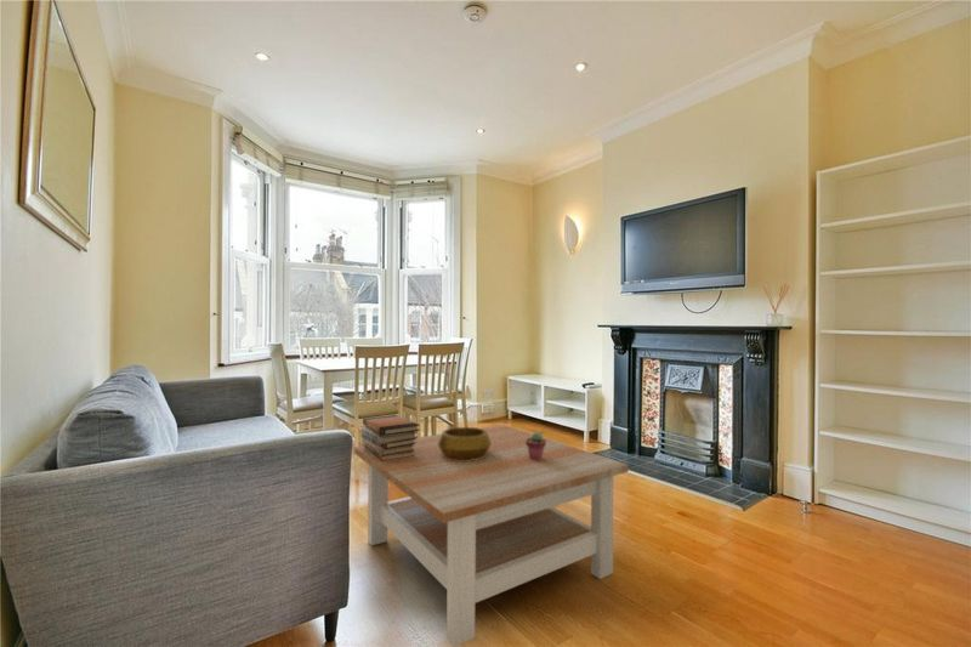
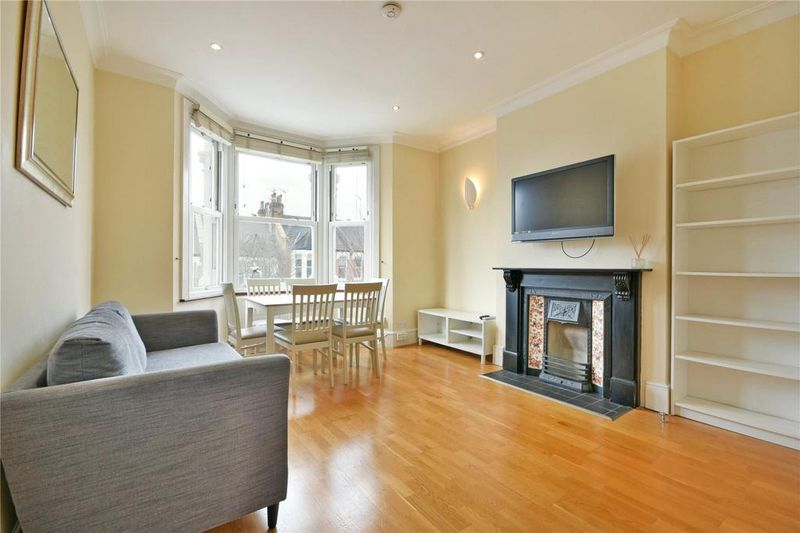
- book stack [360,414,421,461]
- potted succulent [526,431,546,461]
- coffee table [353,424,630,647]
- decorative bowl [437,426,492,461]
